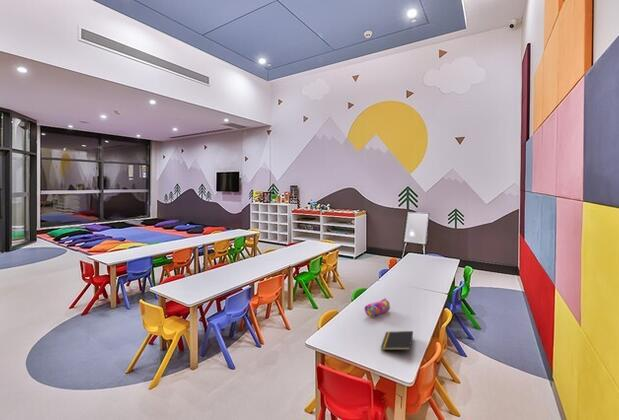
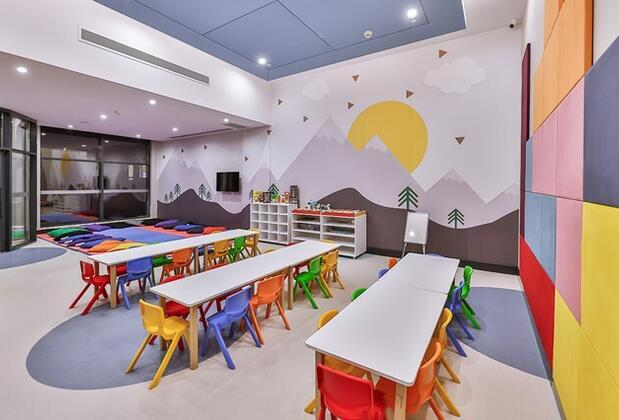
- notepad [380,330,414,351]
- pencil case [364,297,391,318]
